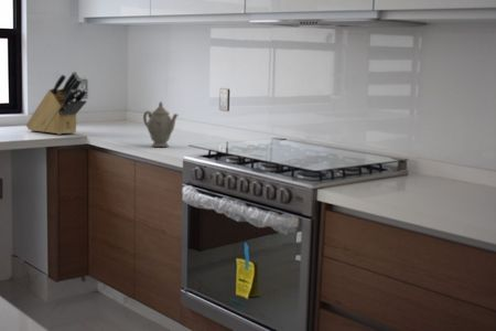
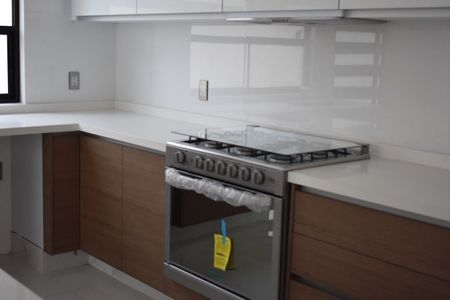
- chinaware [142,100,180,148]
- knife block [25,71,88,136]
